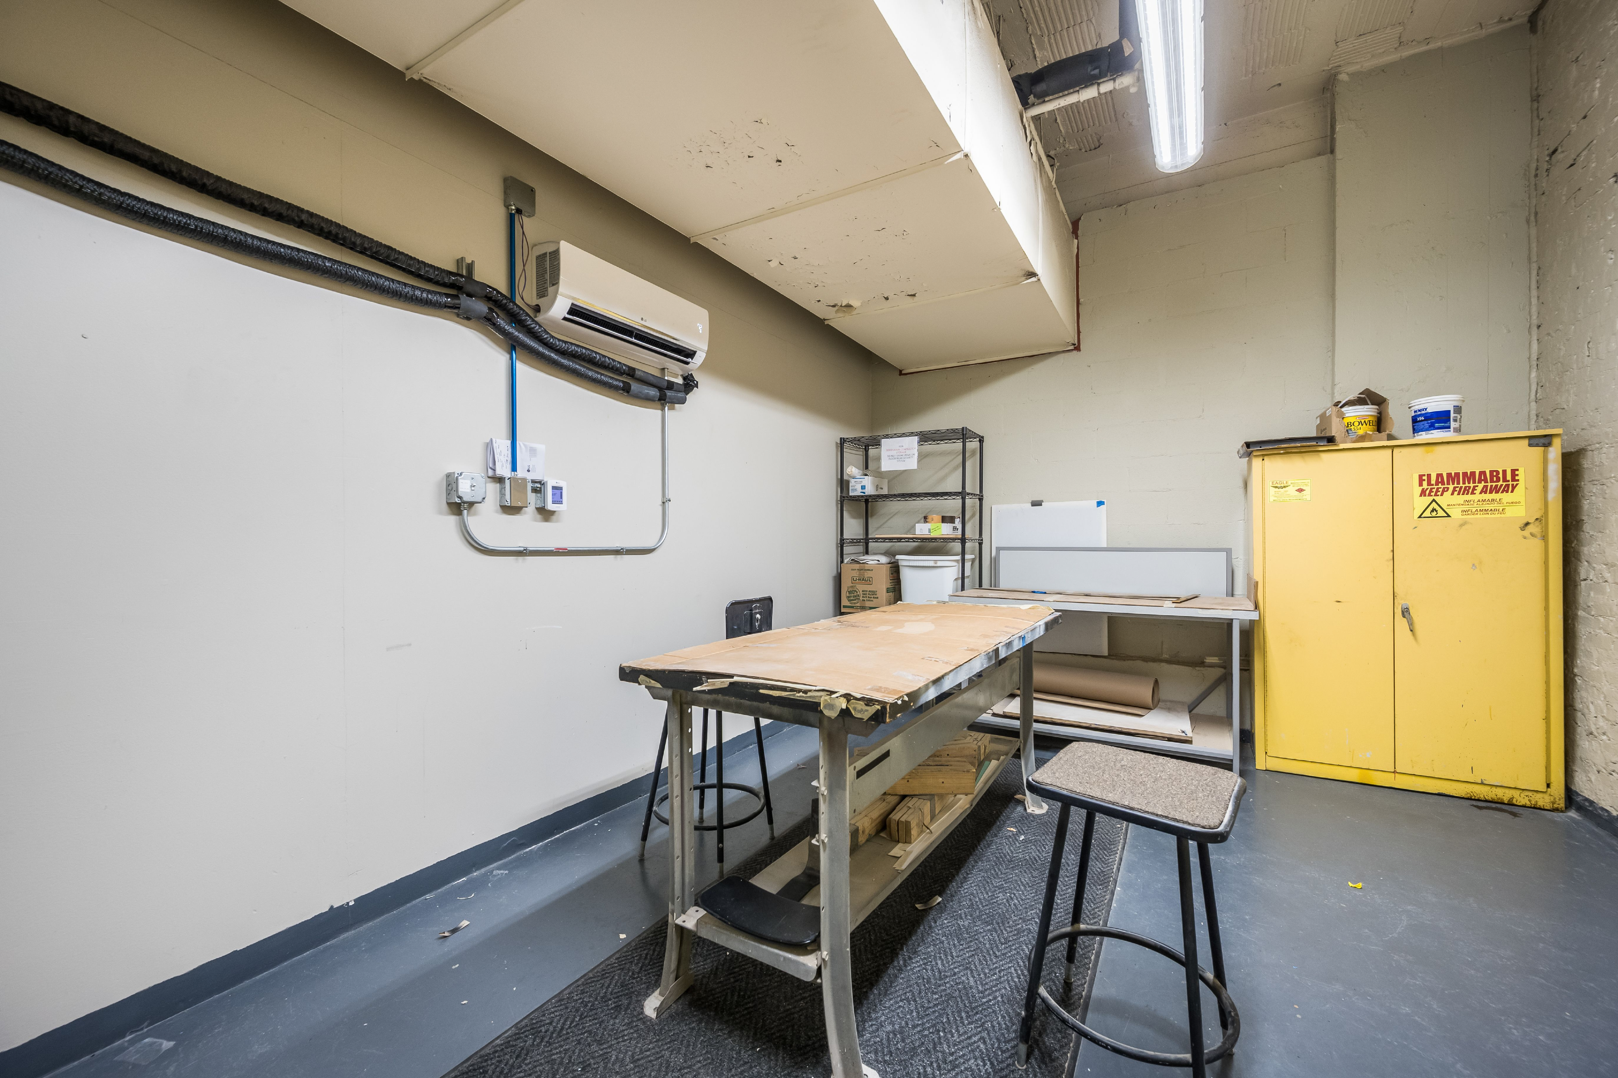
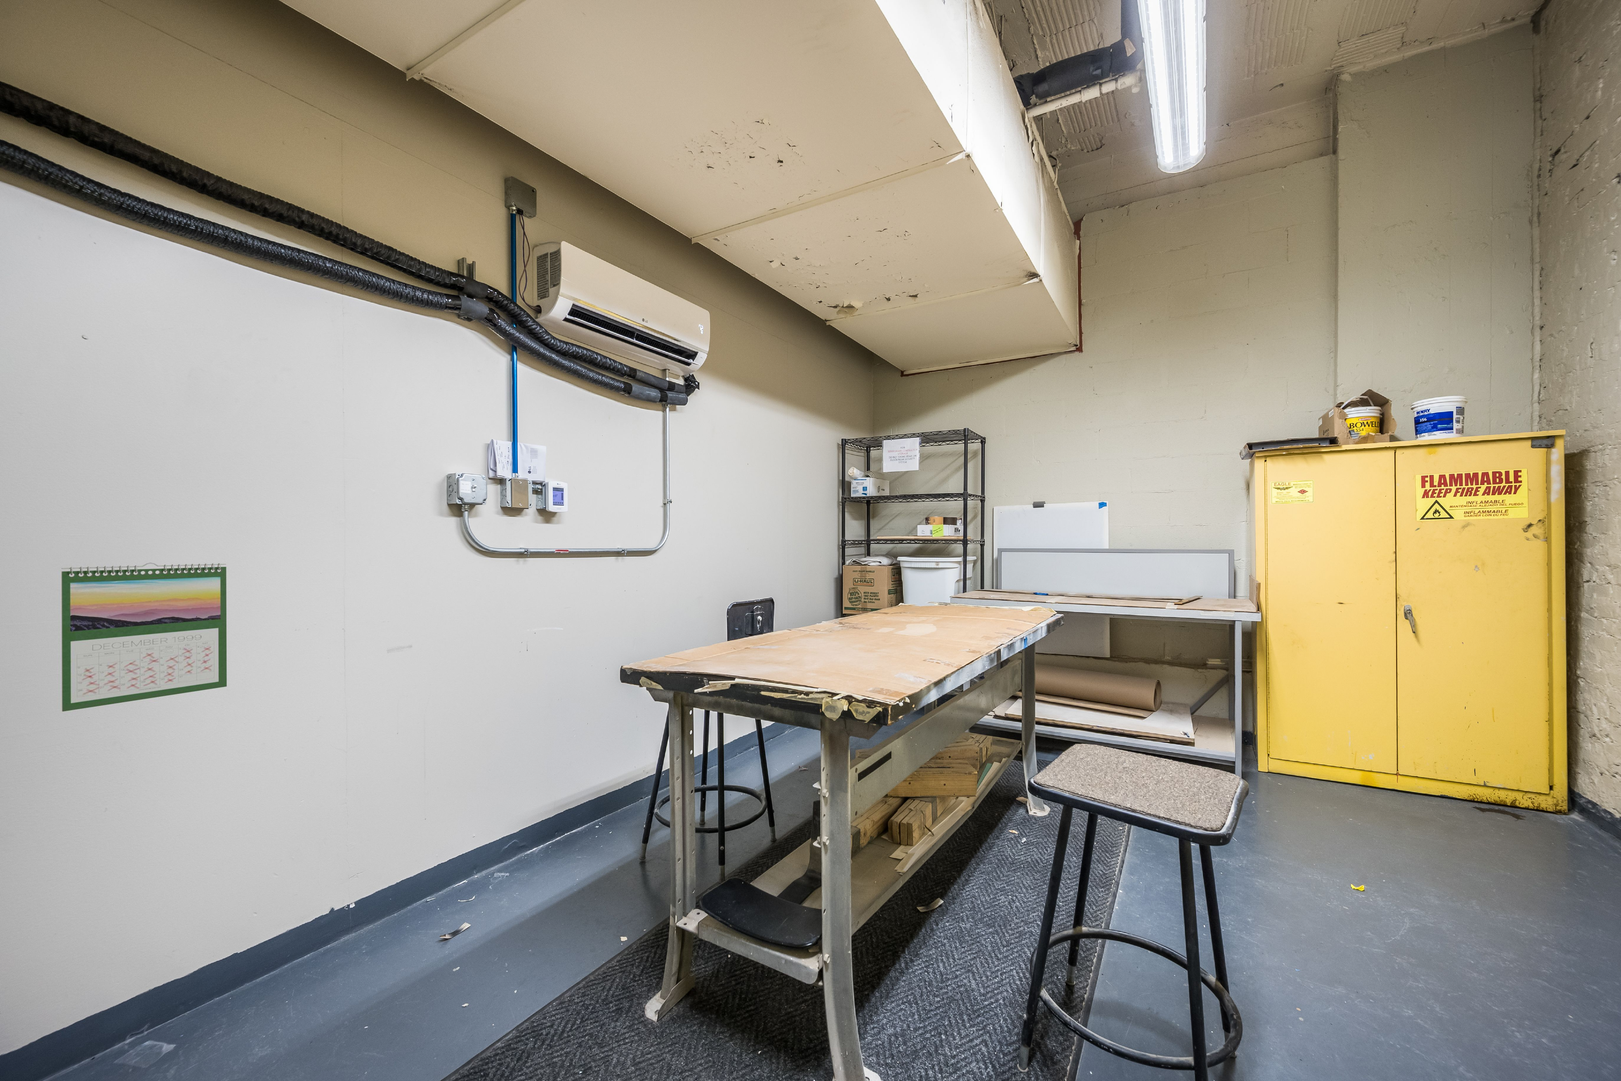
+ calendar [62,562,227,712]
